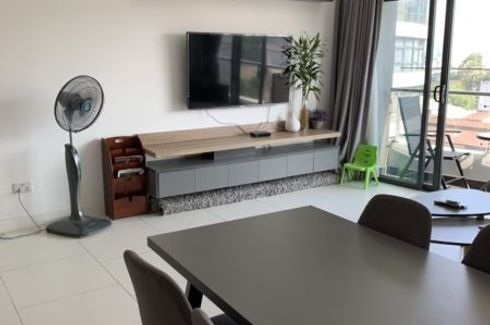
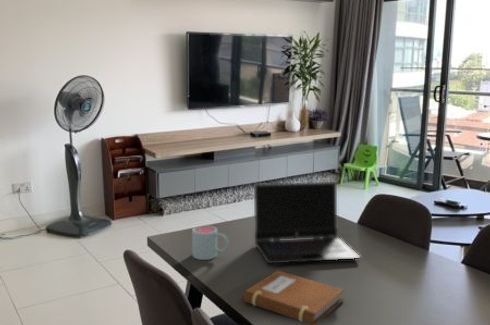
+ mug [191,225,230,261]
+ laptop computer [253,181,361,264]
+ notebook [242,270,345,325]
